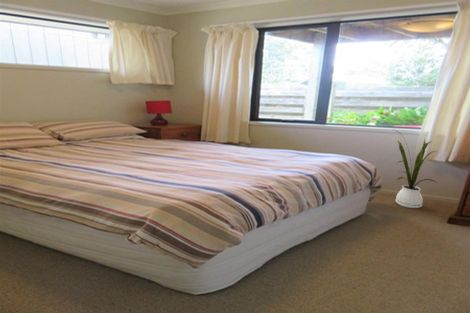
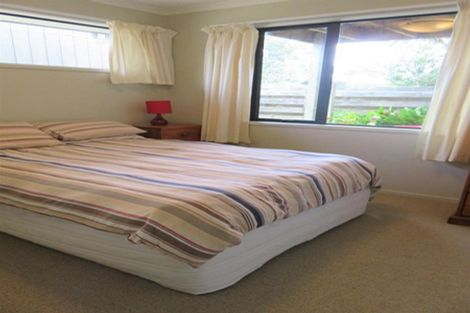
- house plant [392,128,438,209]
